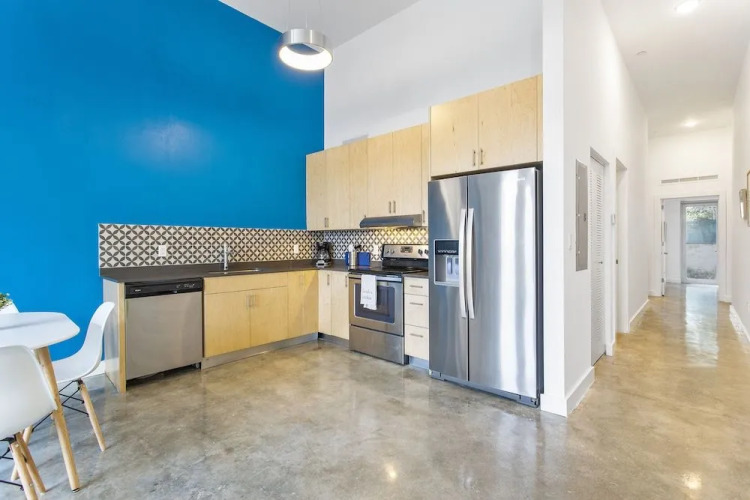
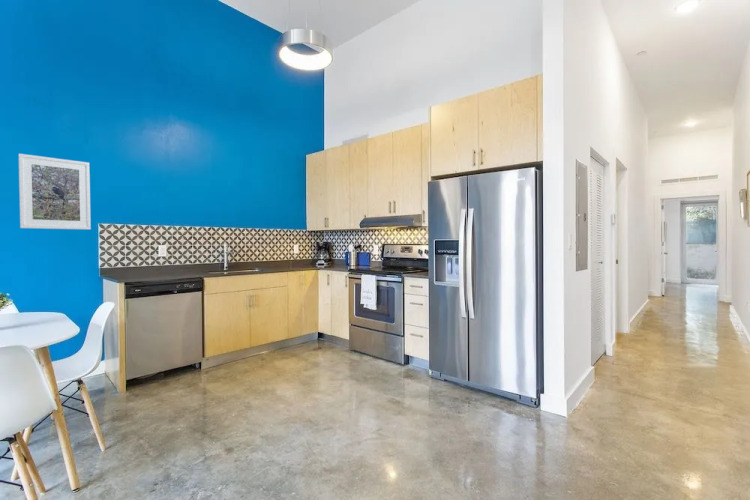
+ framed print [18,153,92,230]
